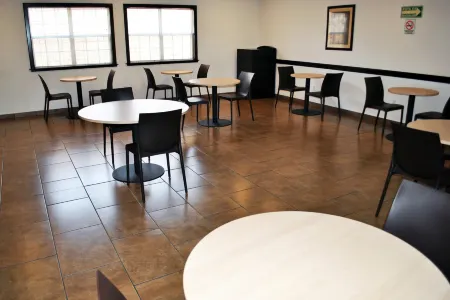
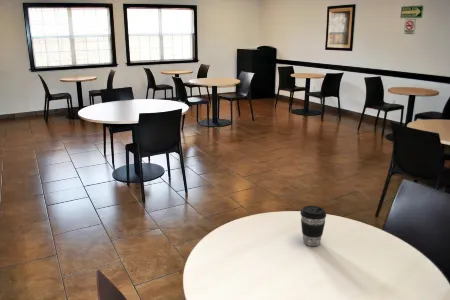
+ coffee cup [299,205,327,247]
